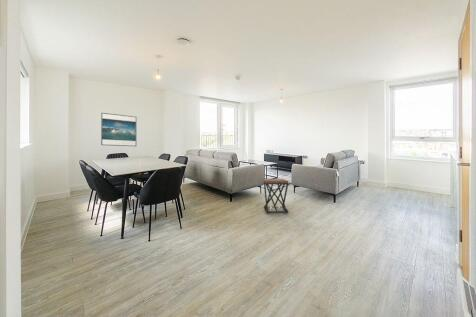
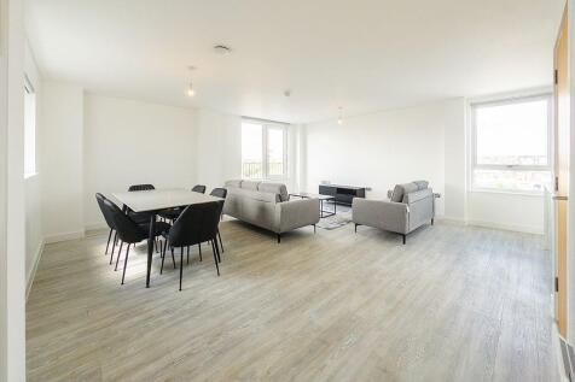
- stool [263,178,289,214]
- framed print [100,112,137,147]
